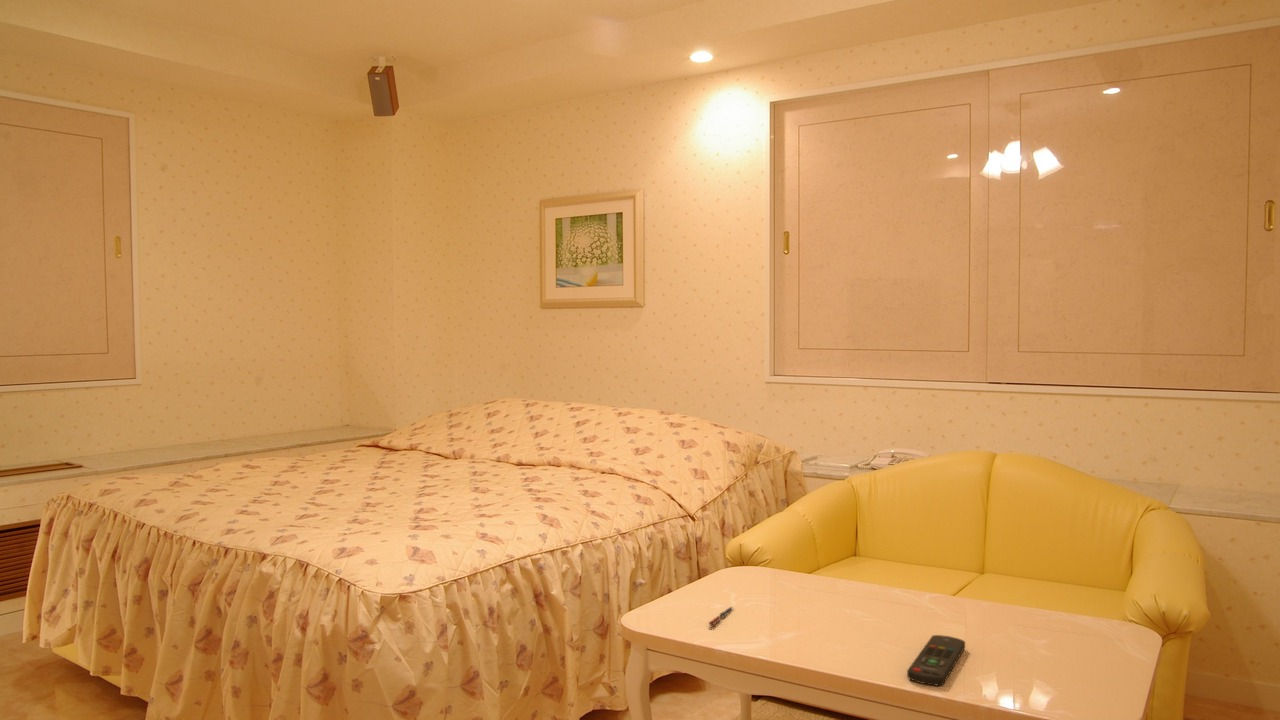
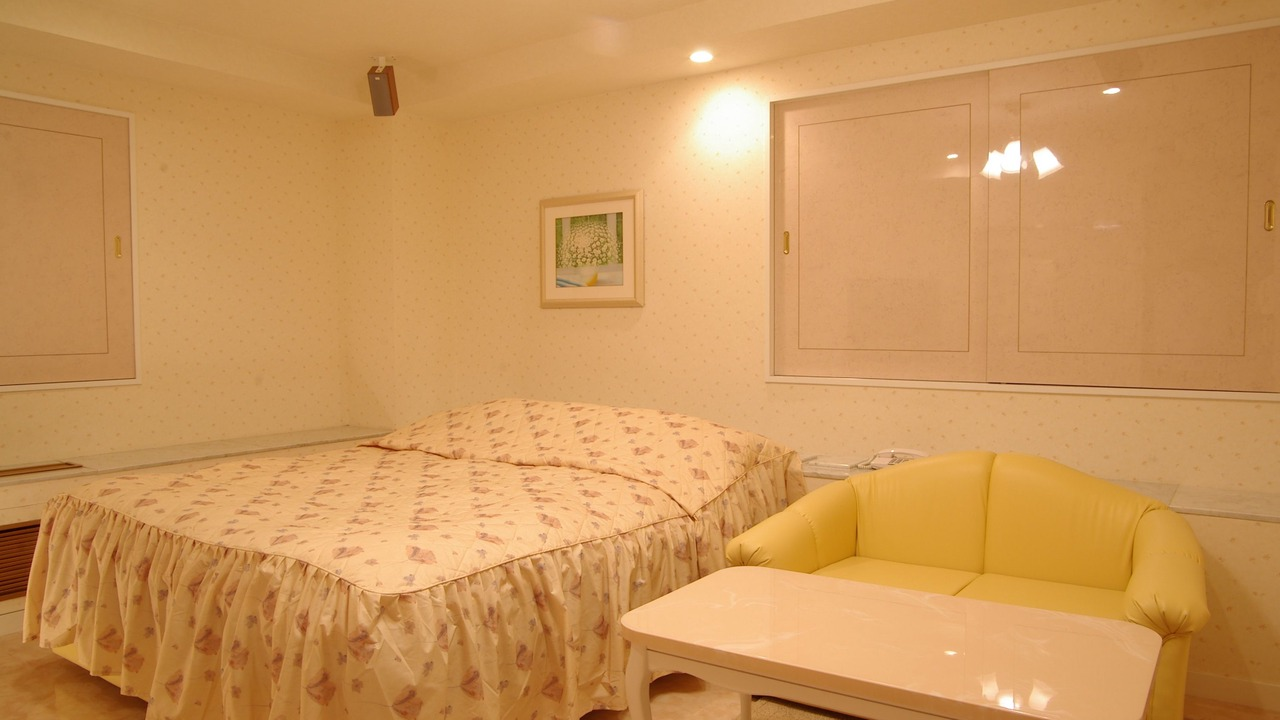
- remote control [906,634,966,686]
- pen [707,606,735,626]
